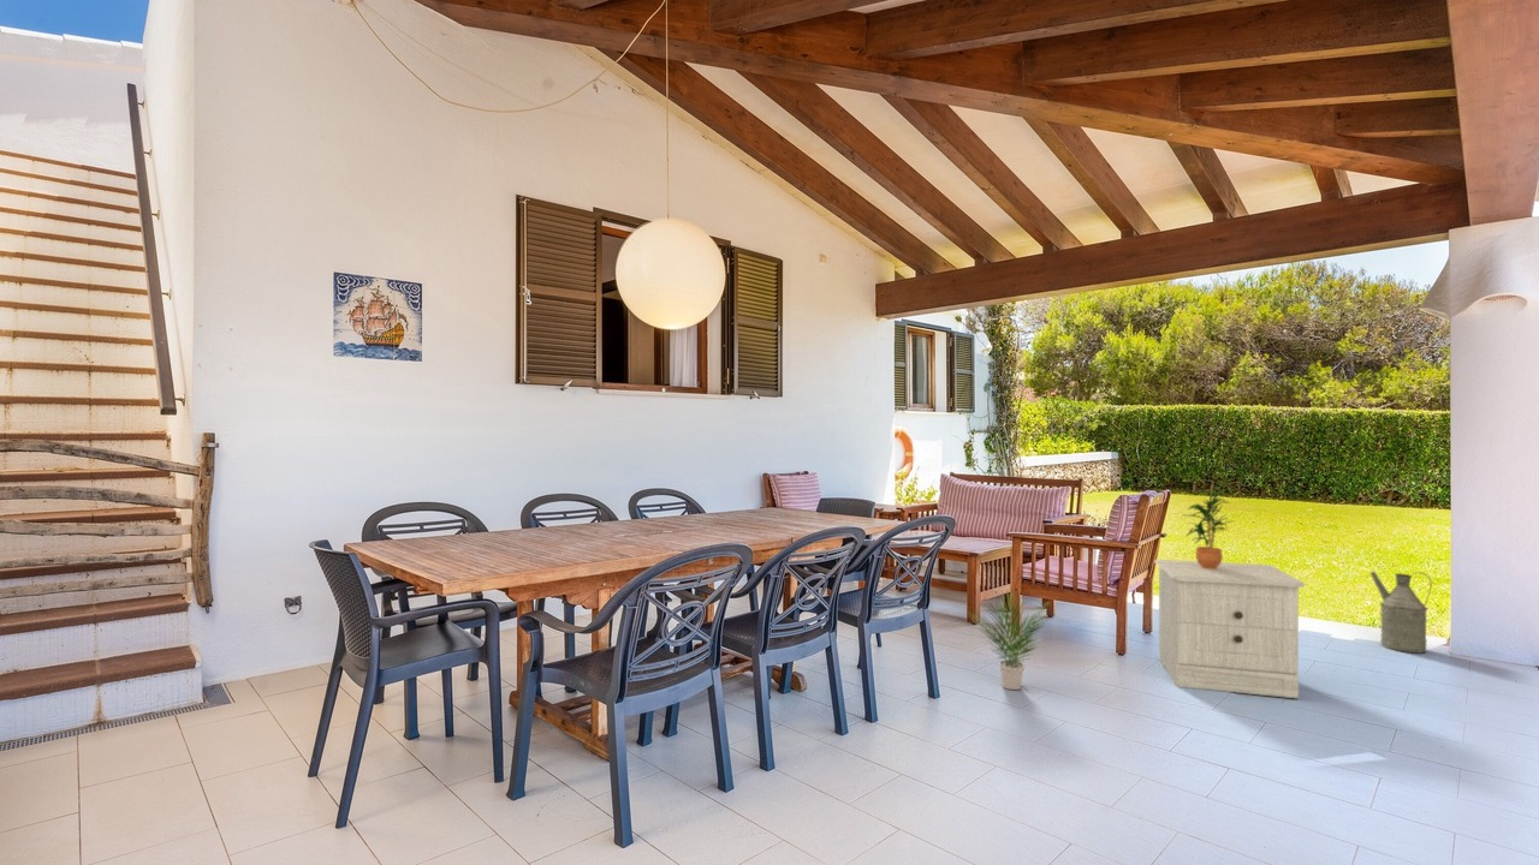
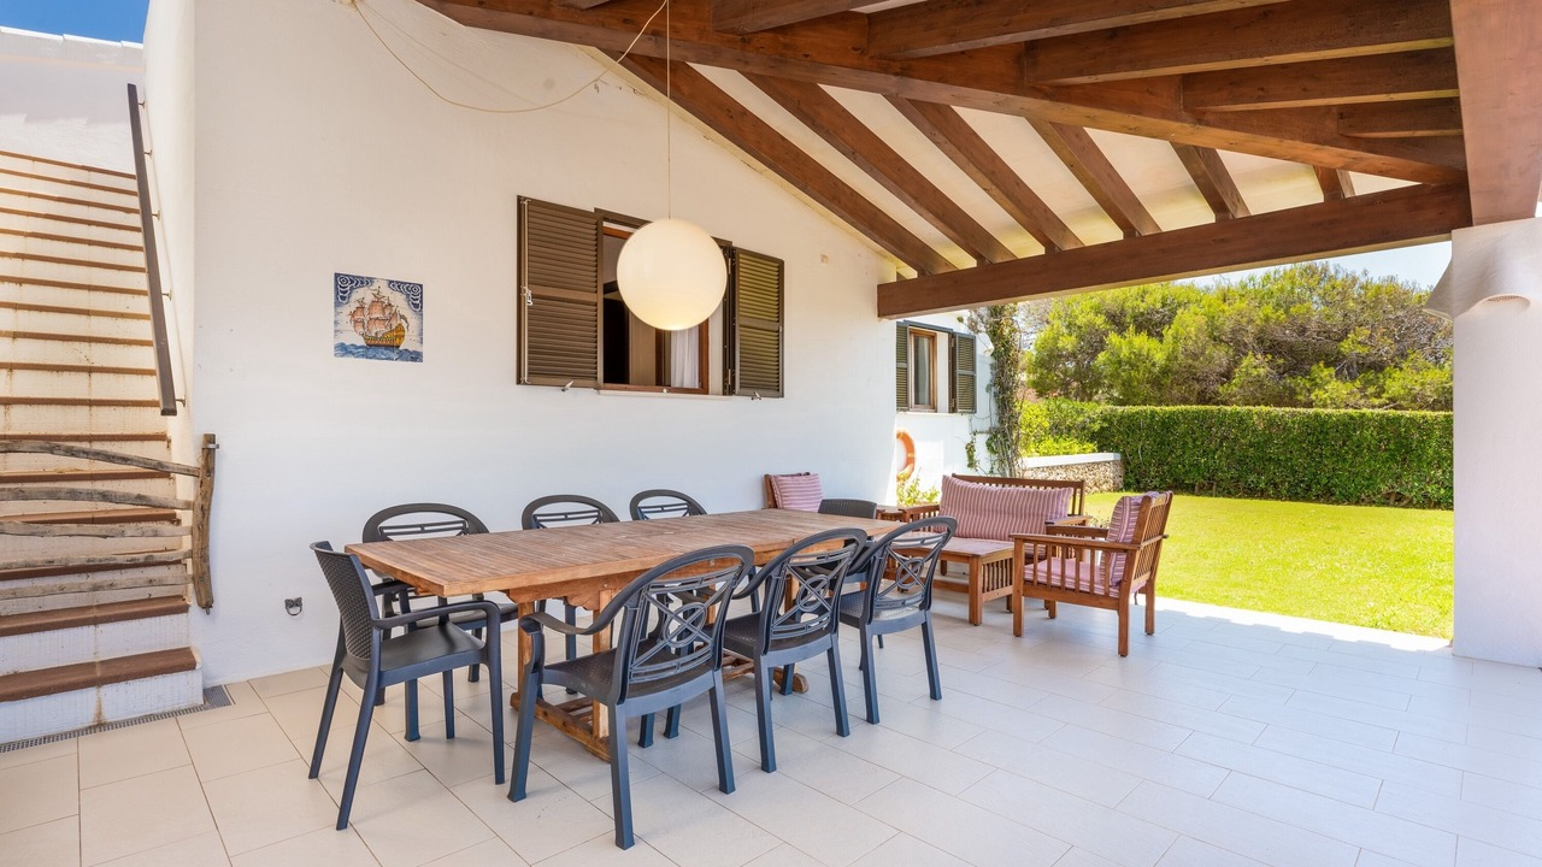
- nightstand [1153,559,1306,699]
- potted plant [967,589,1050,691]
- potted plant [1183,489,1232,568]
- watering can [1369,571,1433,655]
